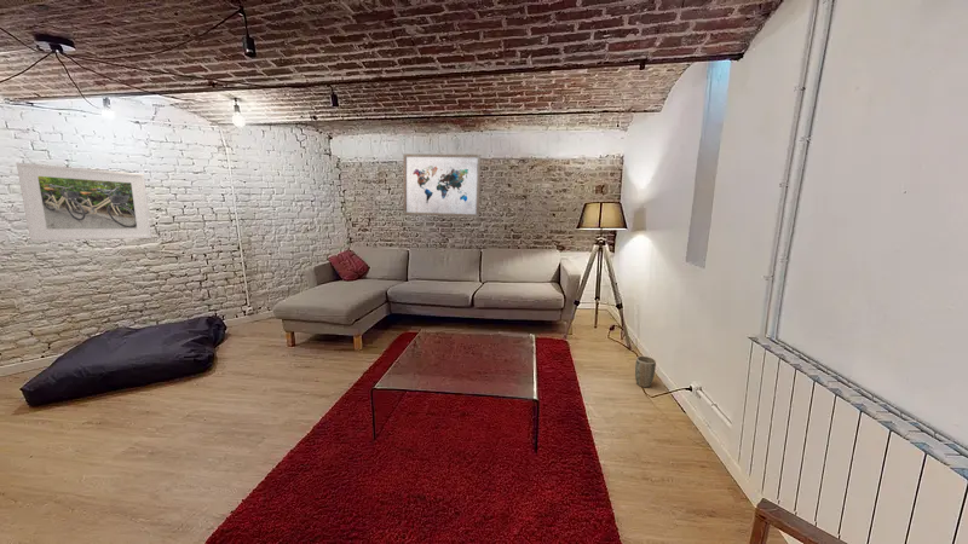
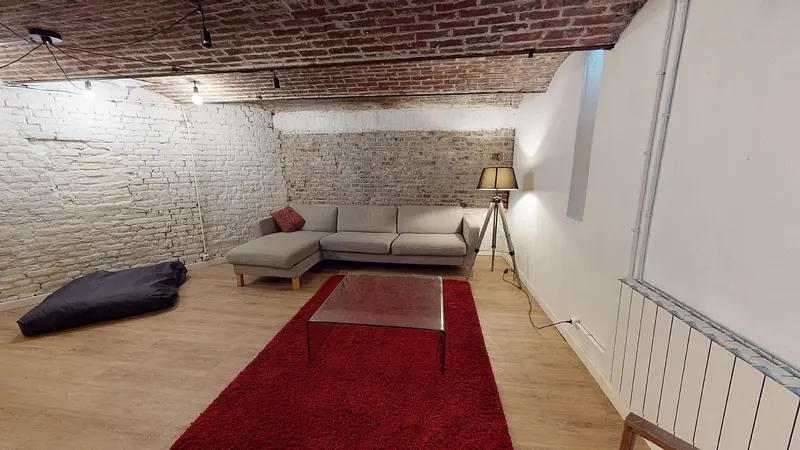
- plant pot [634,355,657,388]
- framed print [16,162,152,242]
- wall art [403,152,482,218]
